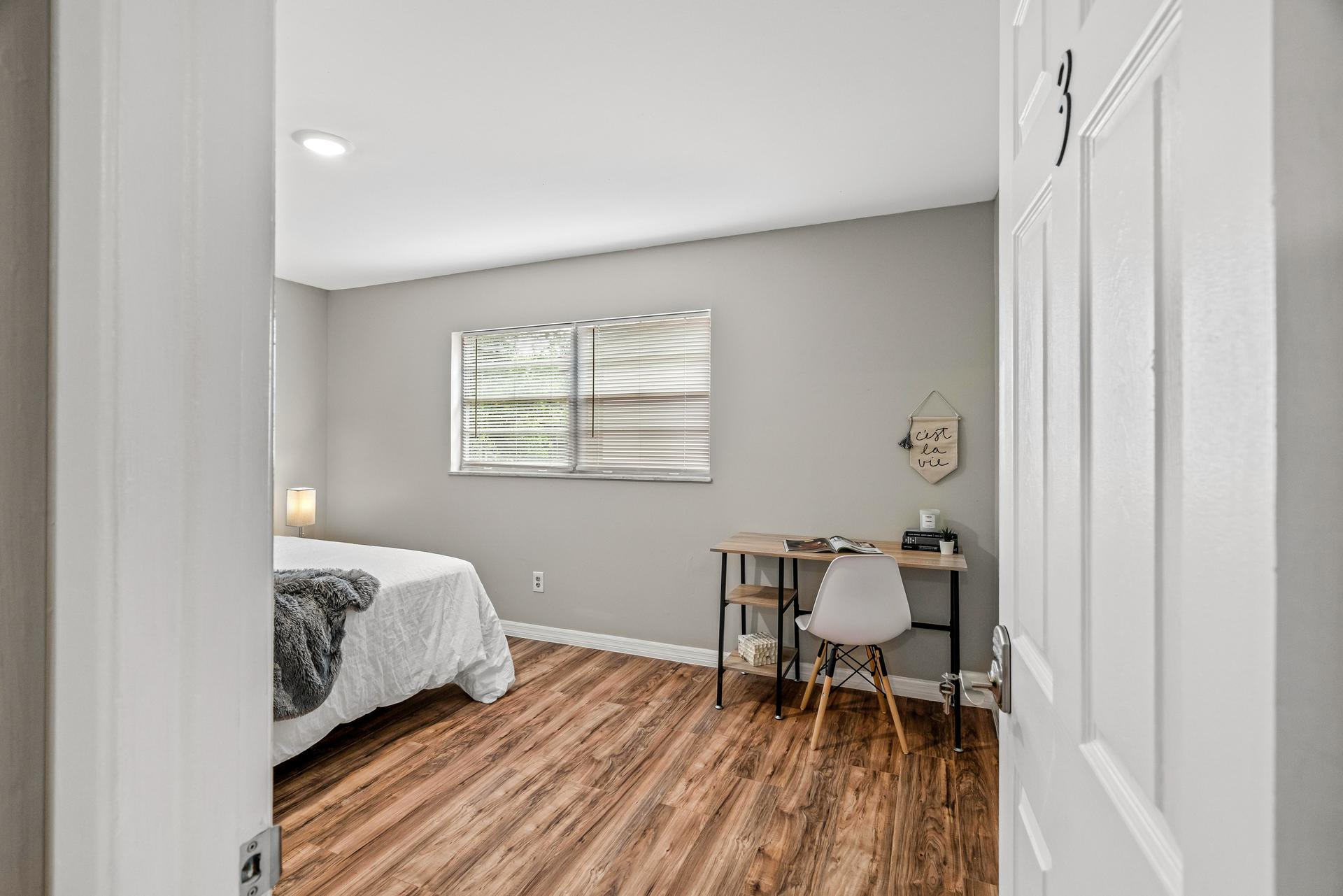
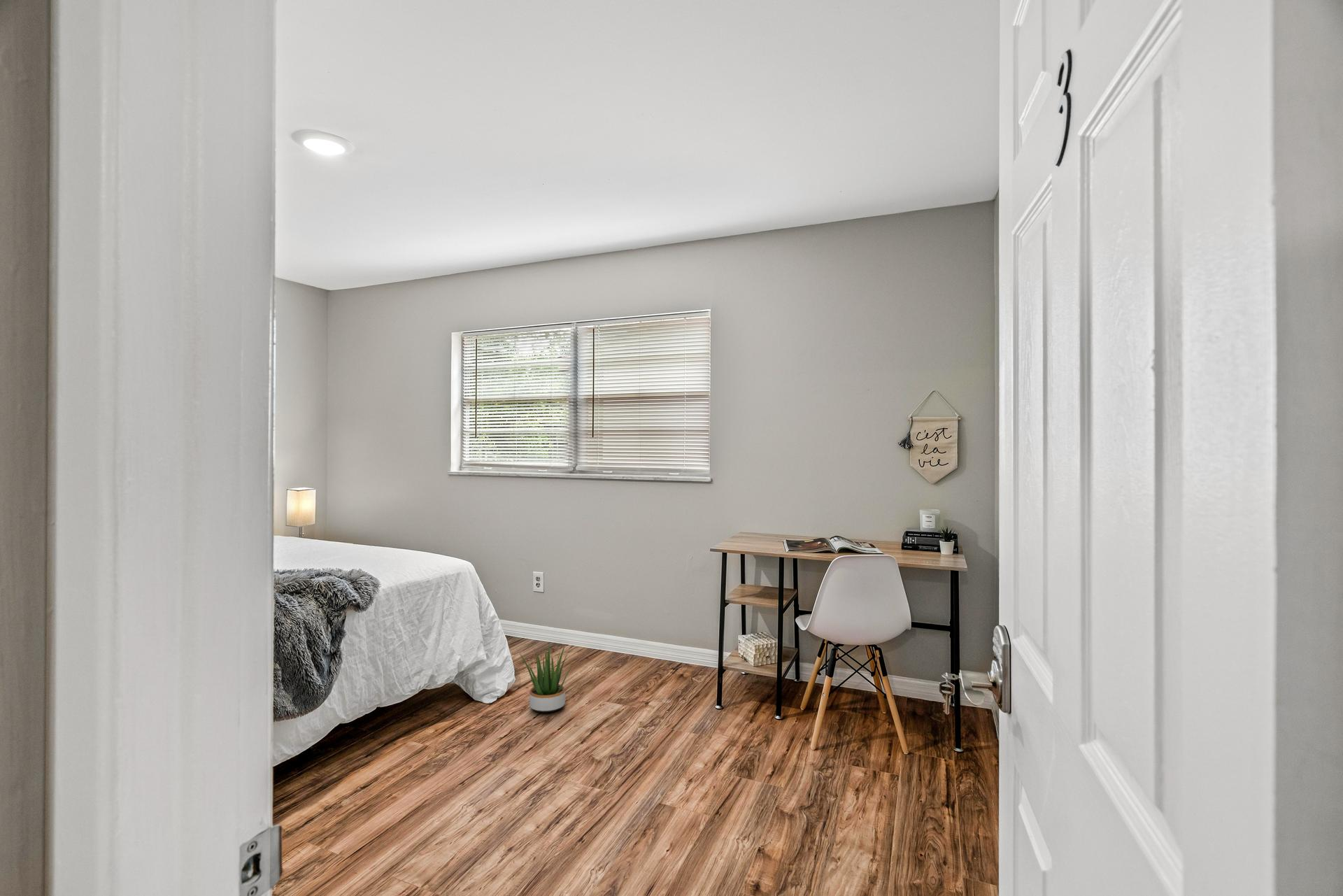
+ potted plant [518,642,578,713]
